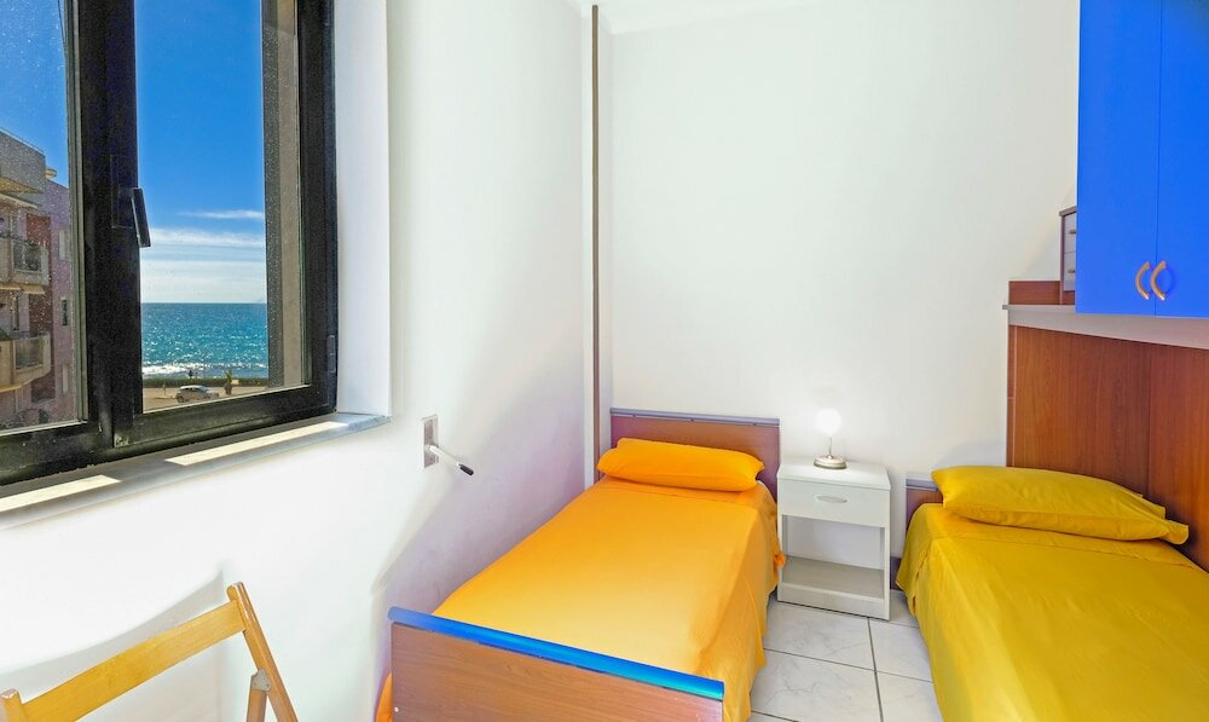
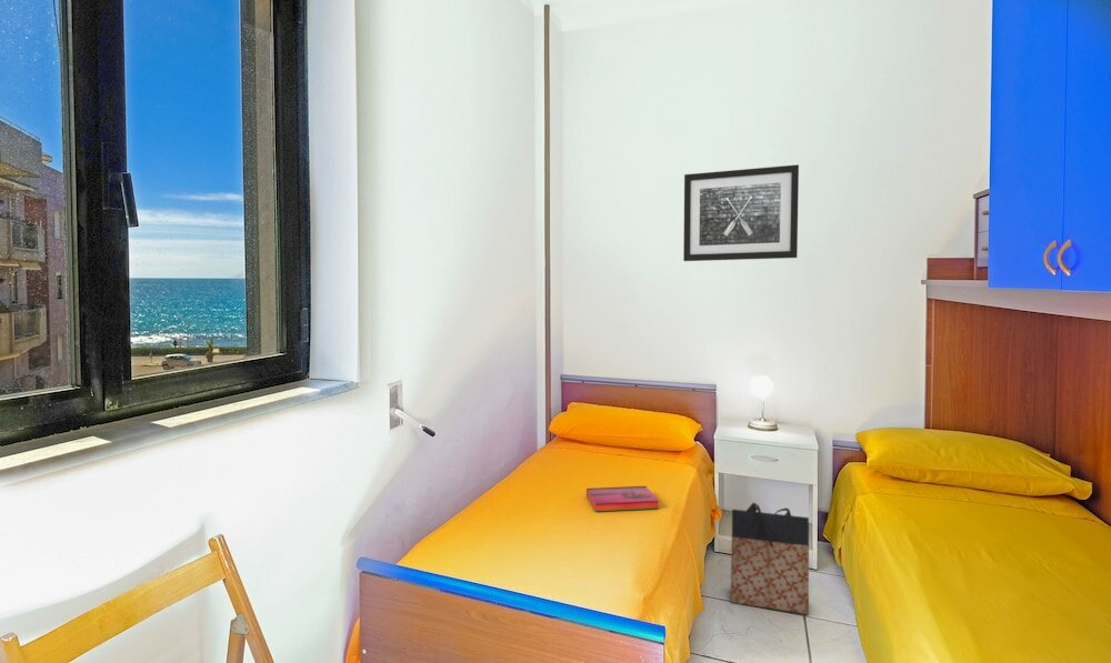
+ wall art [682,163,800,262]
+ bag [730,502,810,615]
+ hardback book [585,485,660,513]
